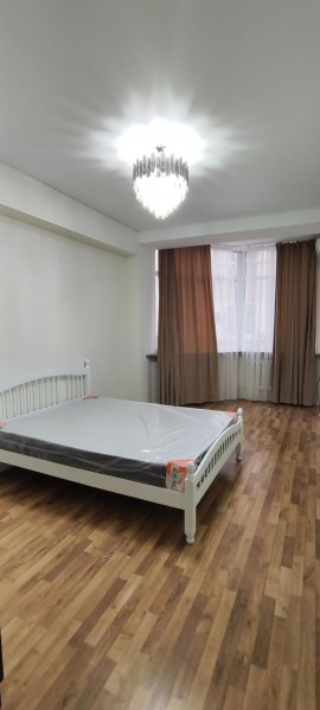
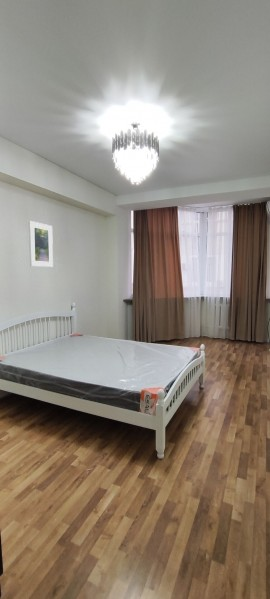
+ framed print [28,220,54,268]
